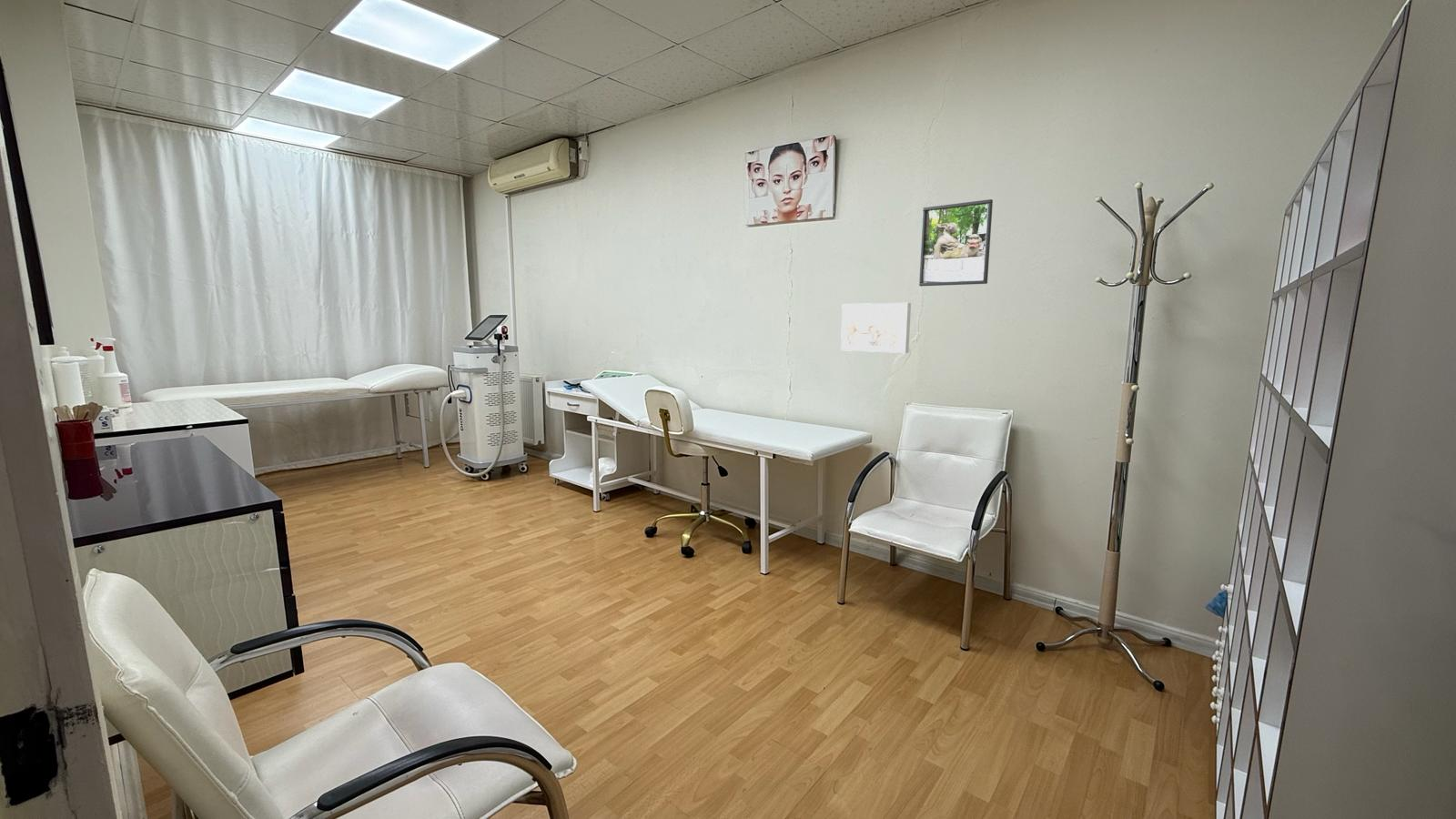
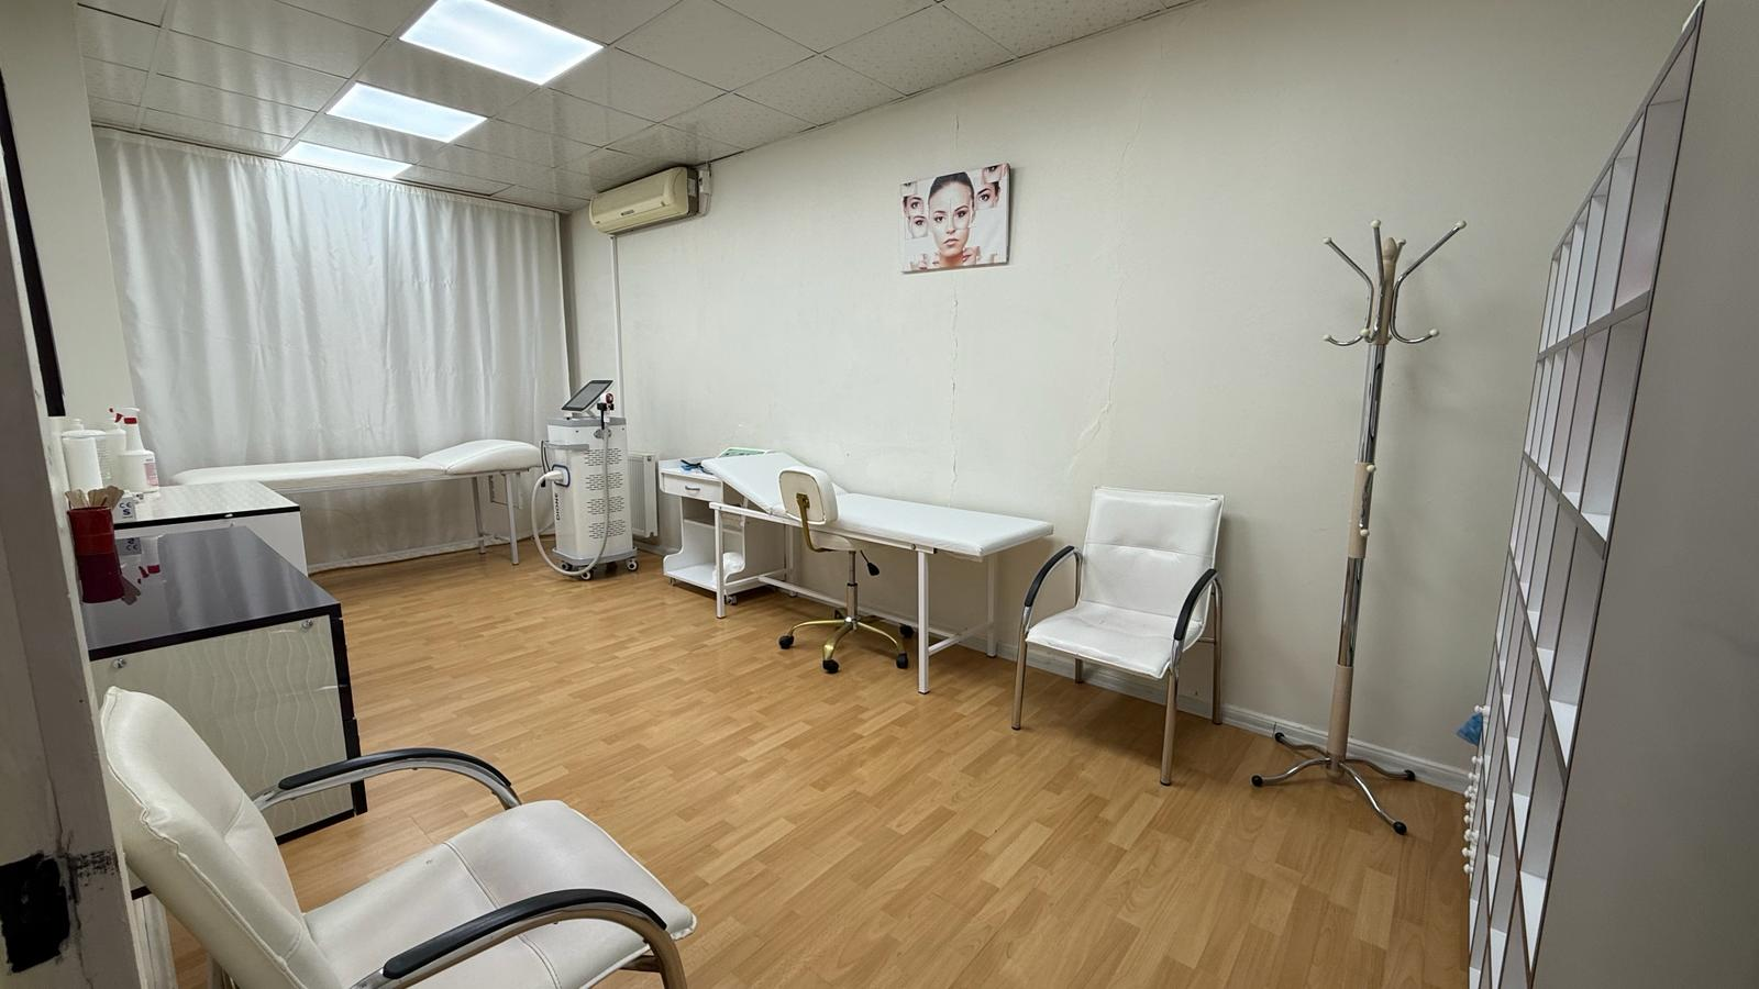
- wall art [840,302,912,354]
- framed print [918,198,994,287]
